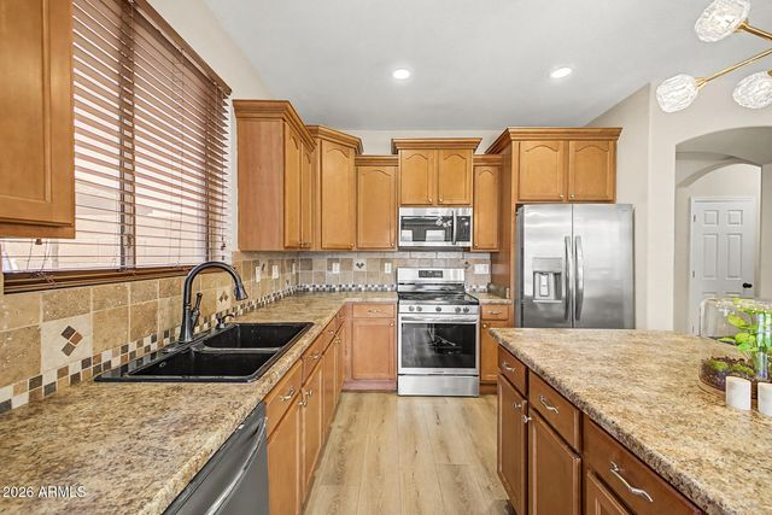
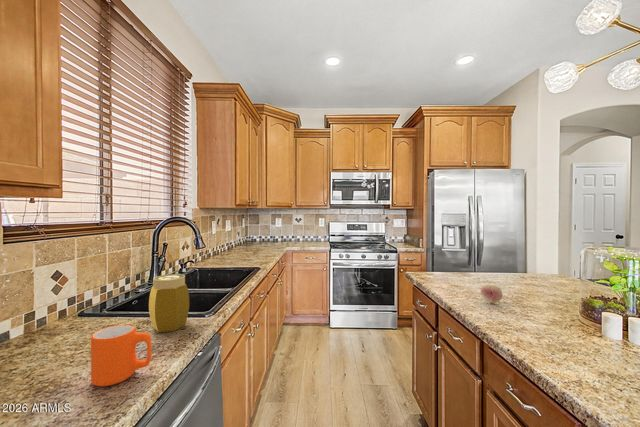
+ fruit [480,284,504,304]
+ jar [148,273,190,333]
+ mug [90,324,152,387]
